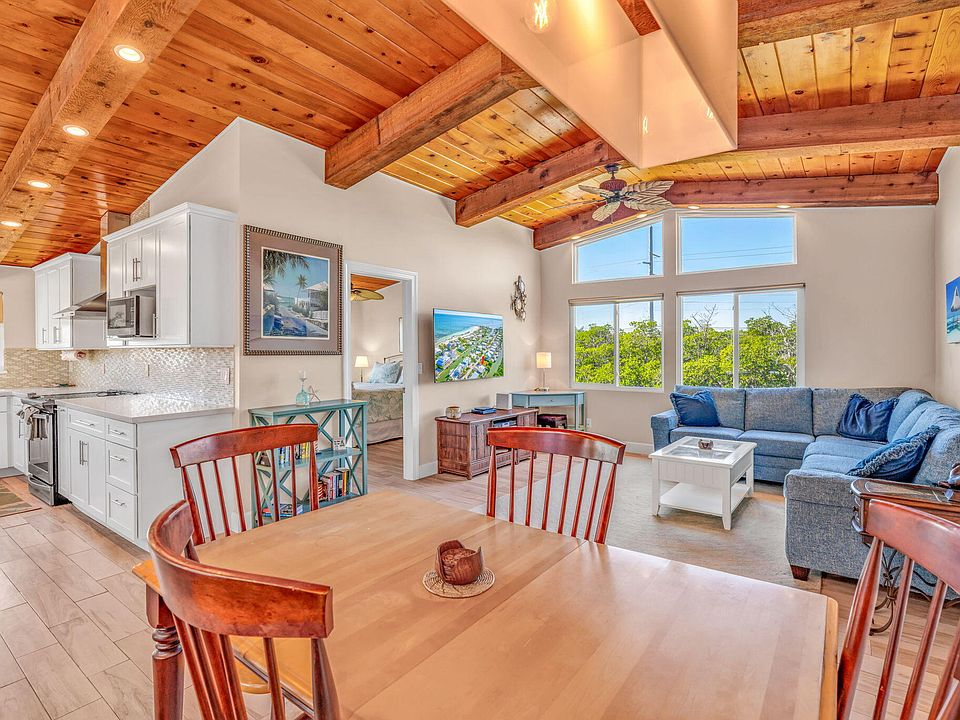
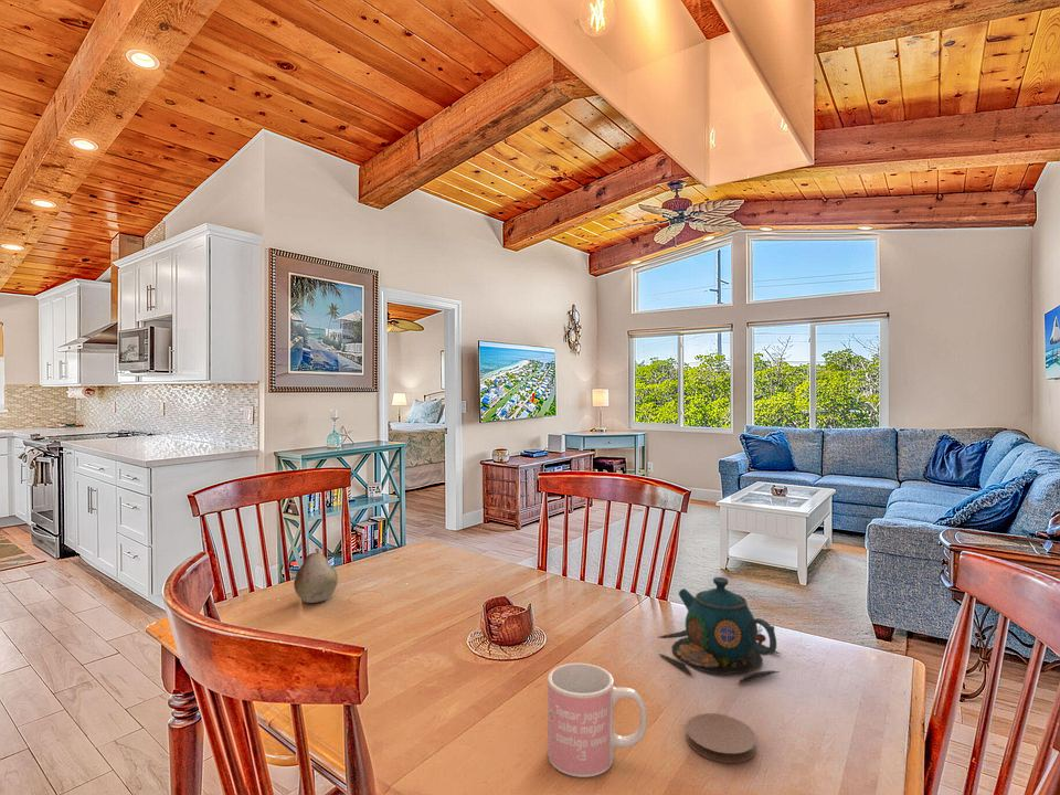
+ coaster [685,712,757,764]
+ fruit [293,548,339,604]
+ mug [547,661,648,778]
+ teapot [658,576,784,686]
